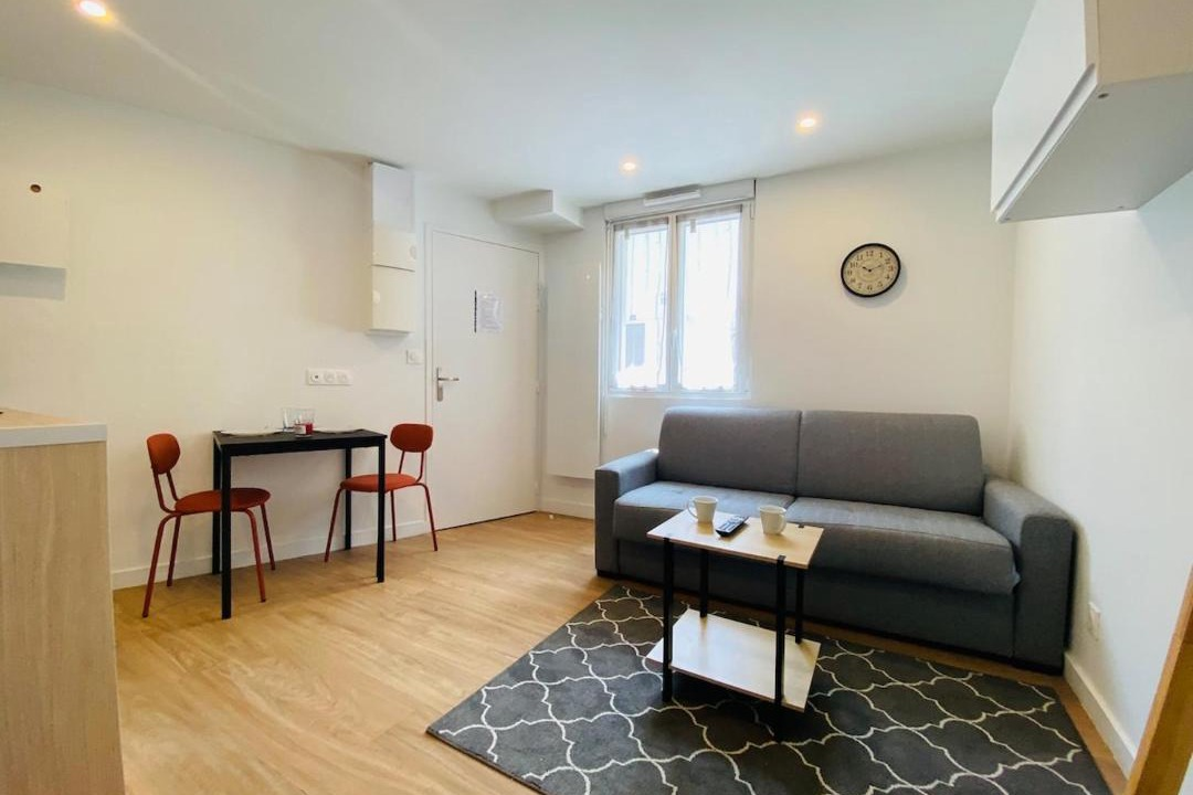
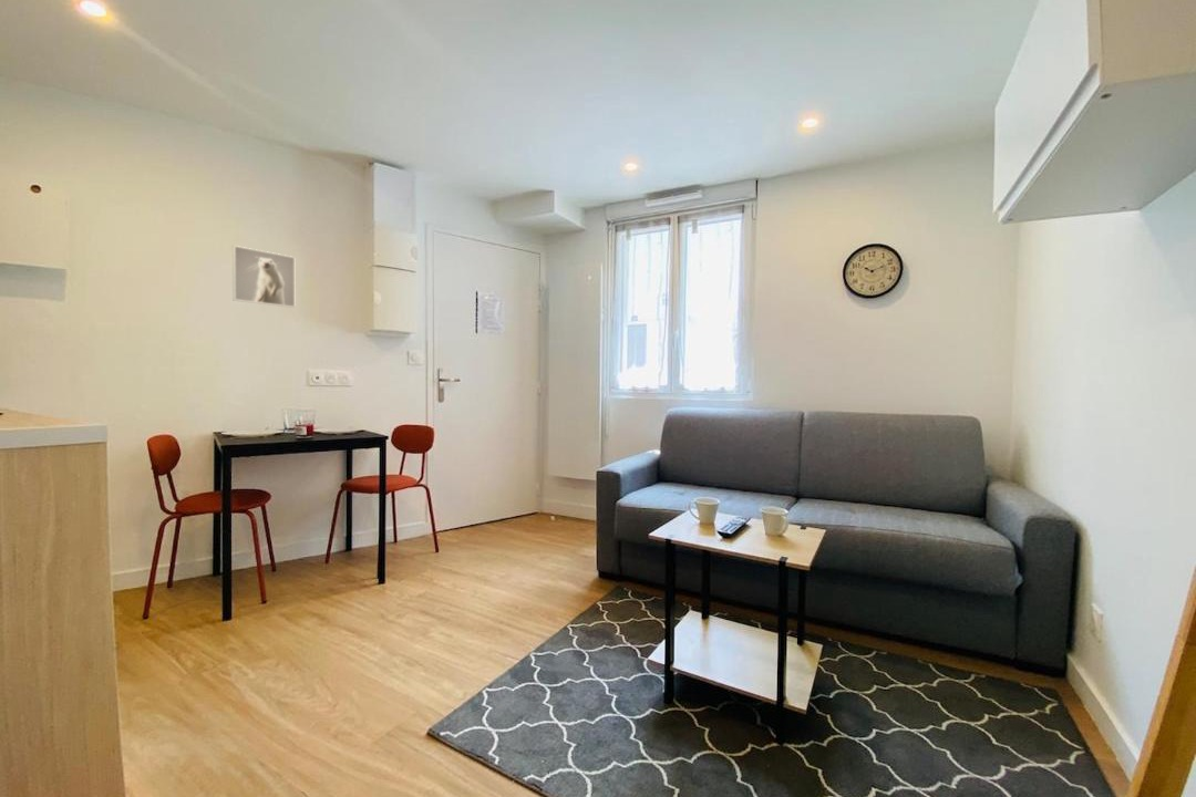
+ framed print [231,245,296,309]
